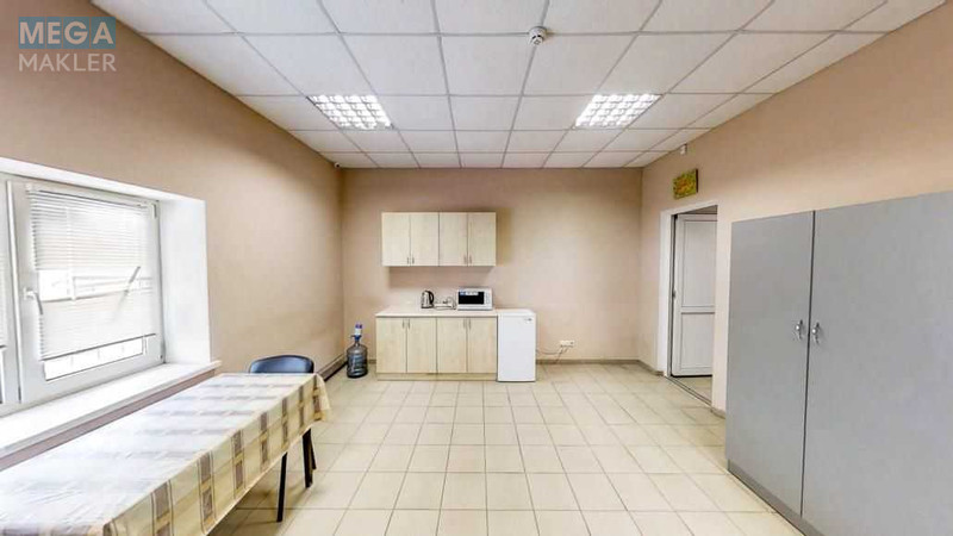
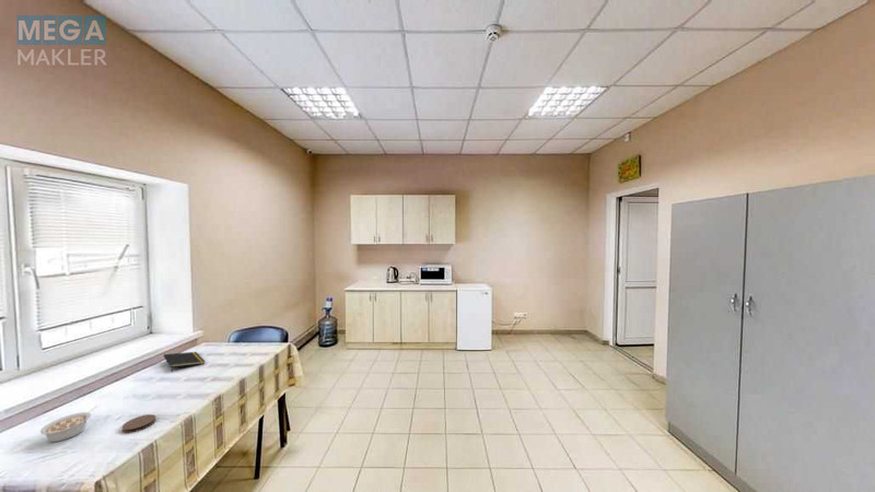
+ legume [39,406,98,443]
+ notepad [163,351,206,372]
+ coaster [121,413,156,434]
